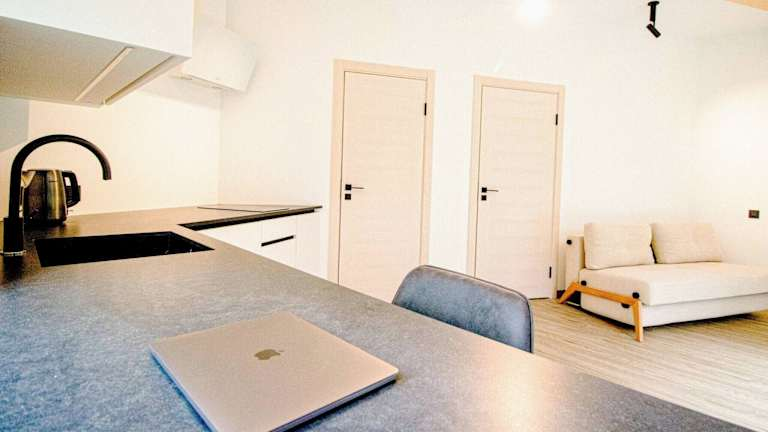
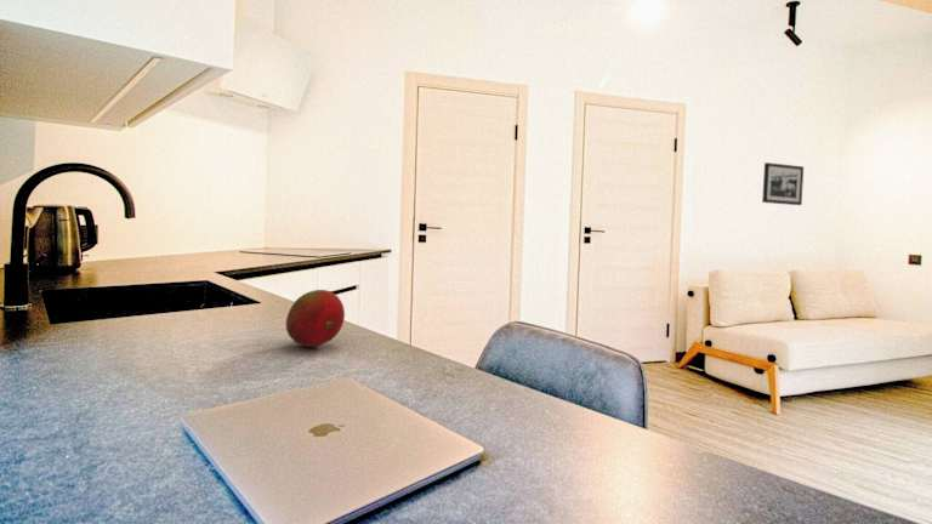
+ fruit [285,289,346,348]
+ picture frame [761,161,805,206]
